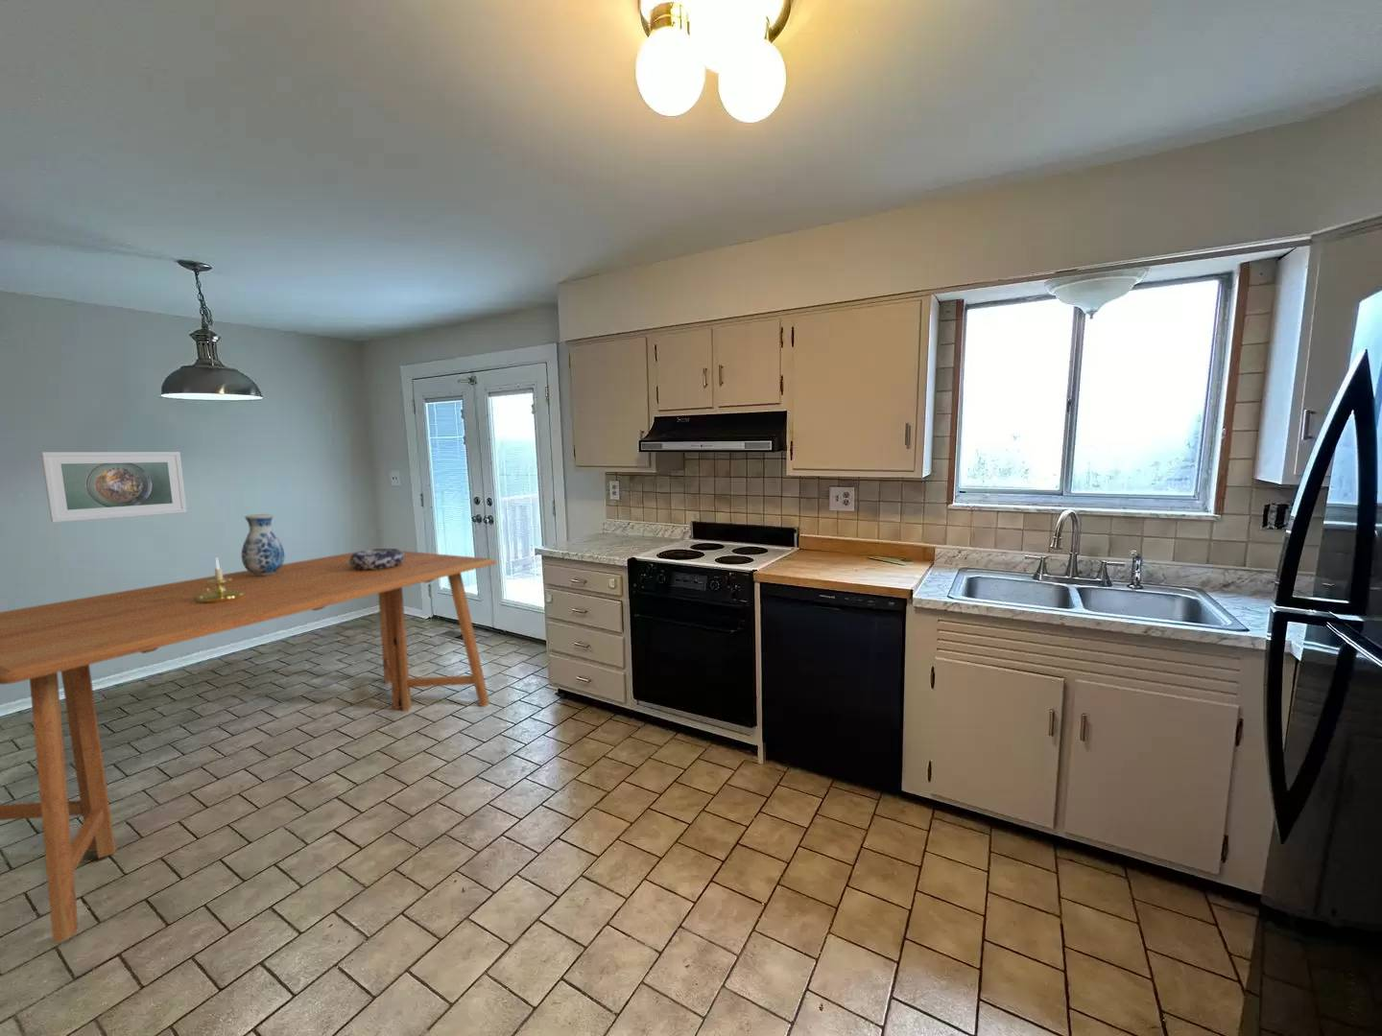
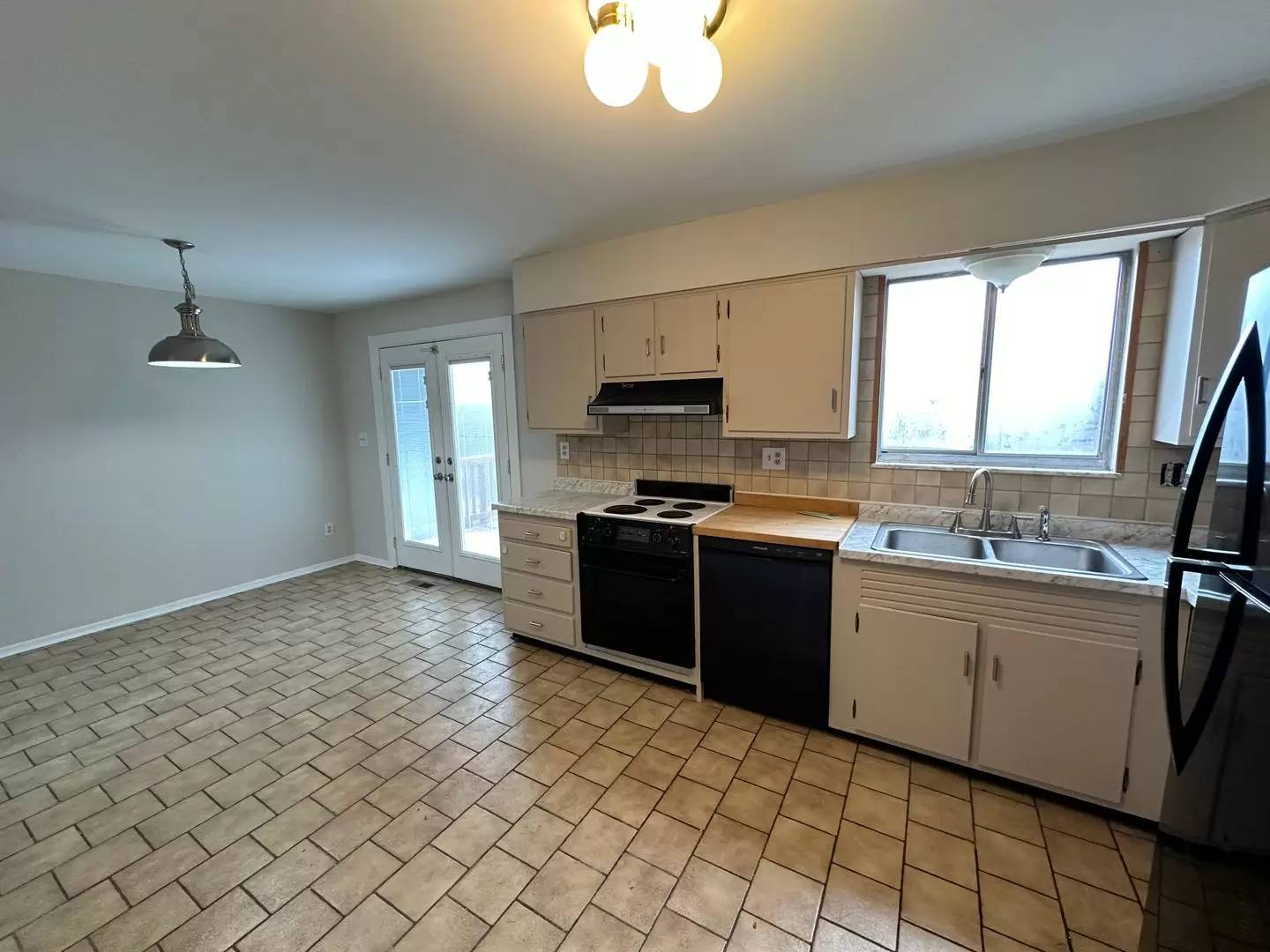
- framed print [40,451,188,523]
- decorative bowl [349,547,404,570]
- dining table [0,547,497,945]
- candle holder [197,556,245,603]
- vase [240,514,286,576]
